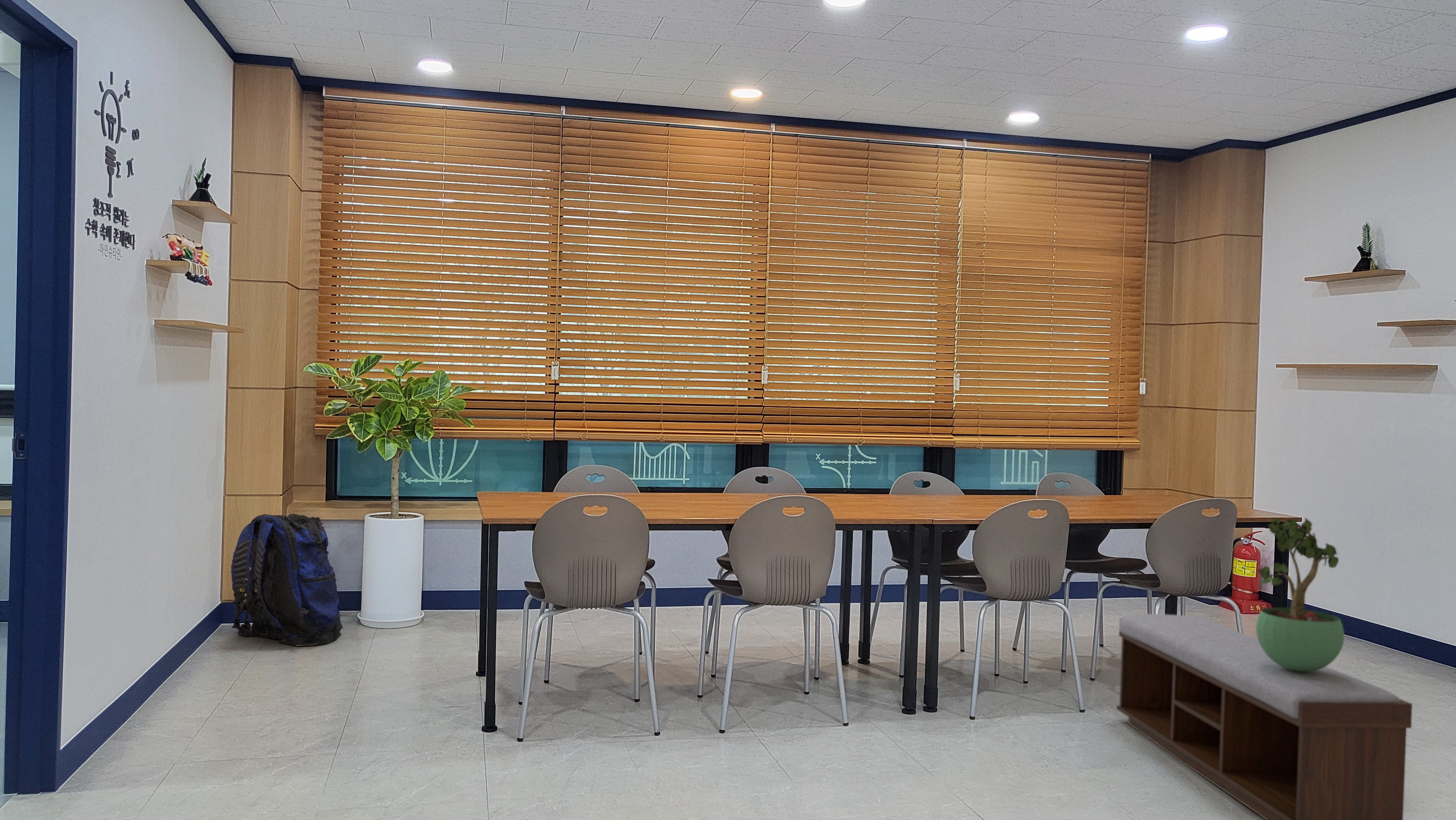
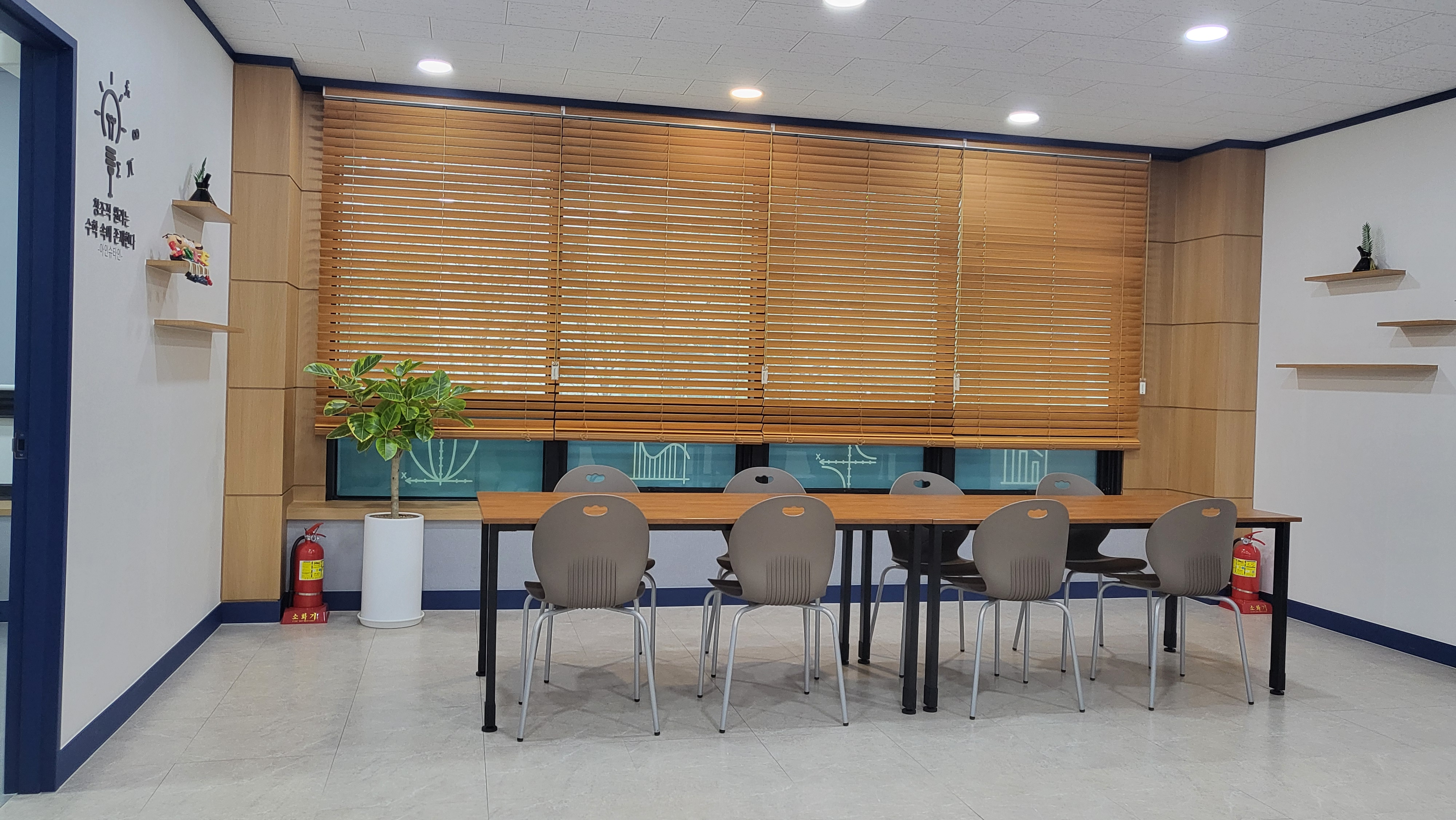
- potted plant [1256,517,1345,672]
- bench [1116,613,1413,820]
- backpack [231,513,343,646]
